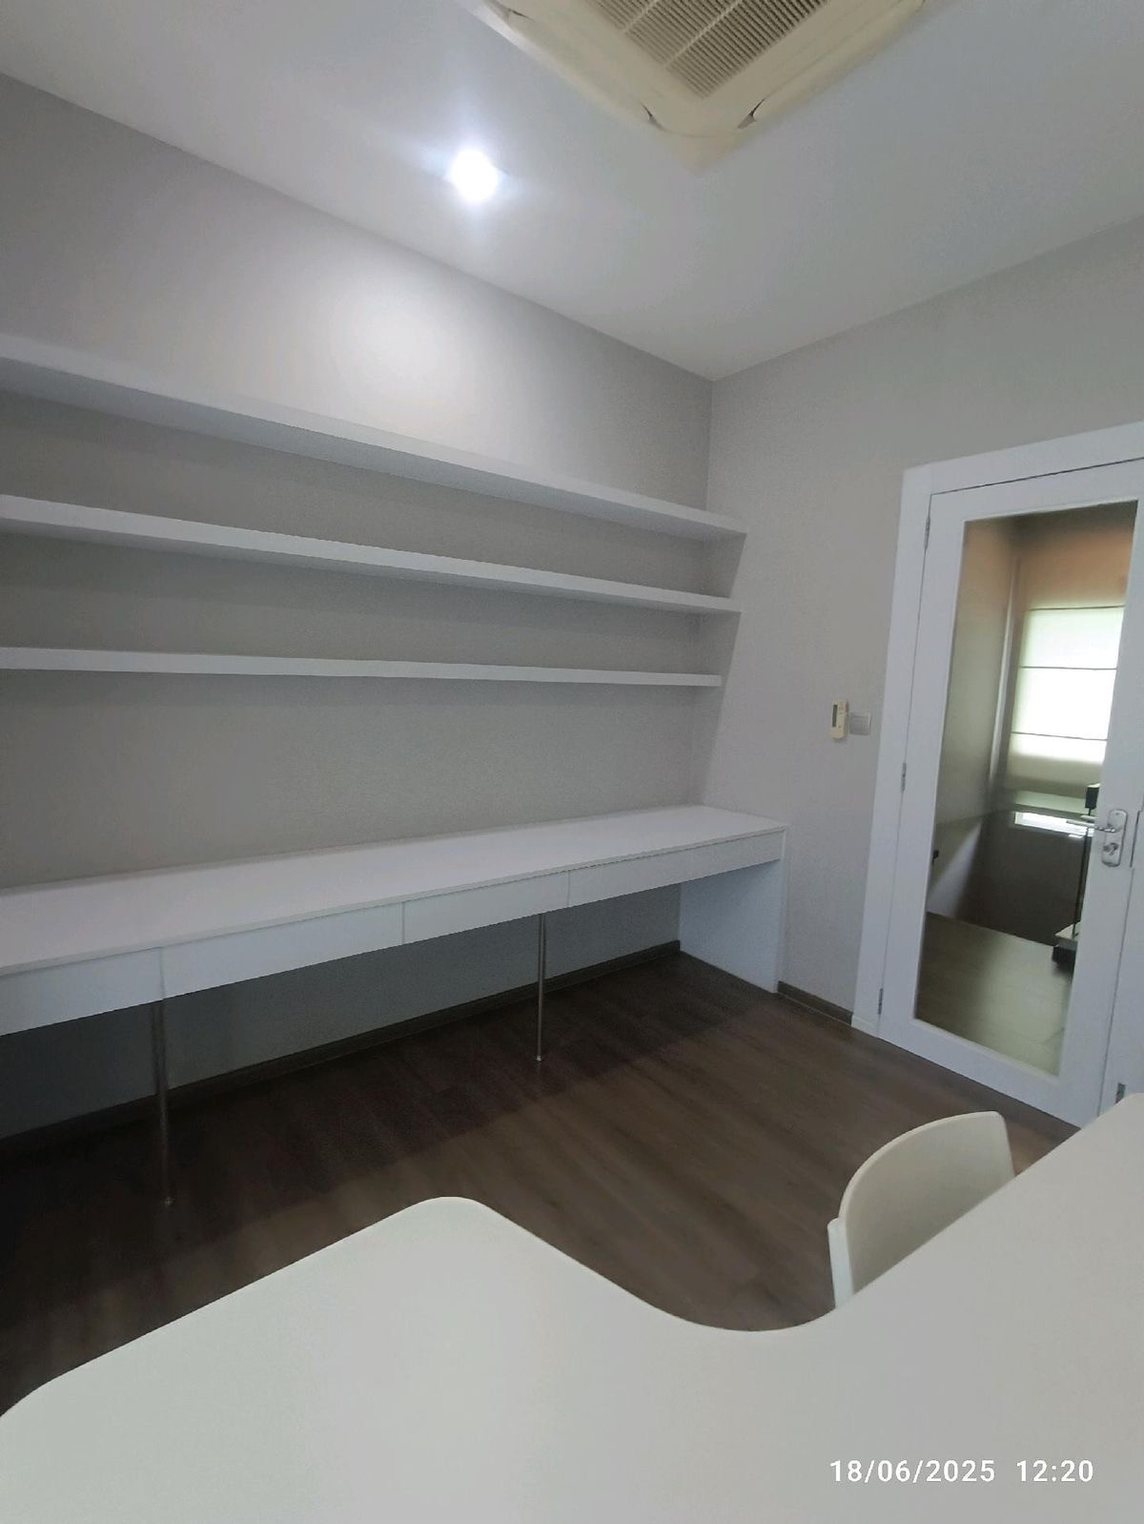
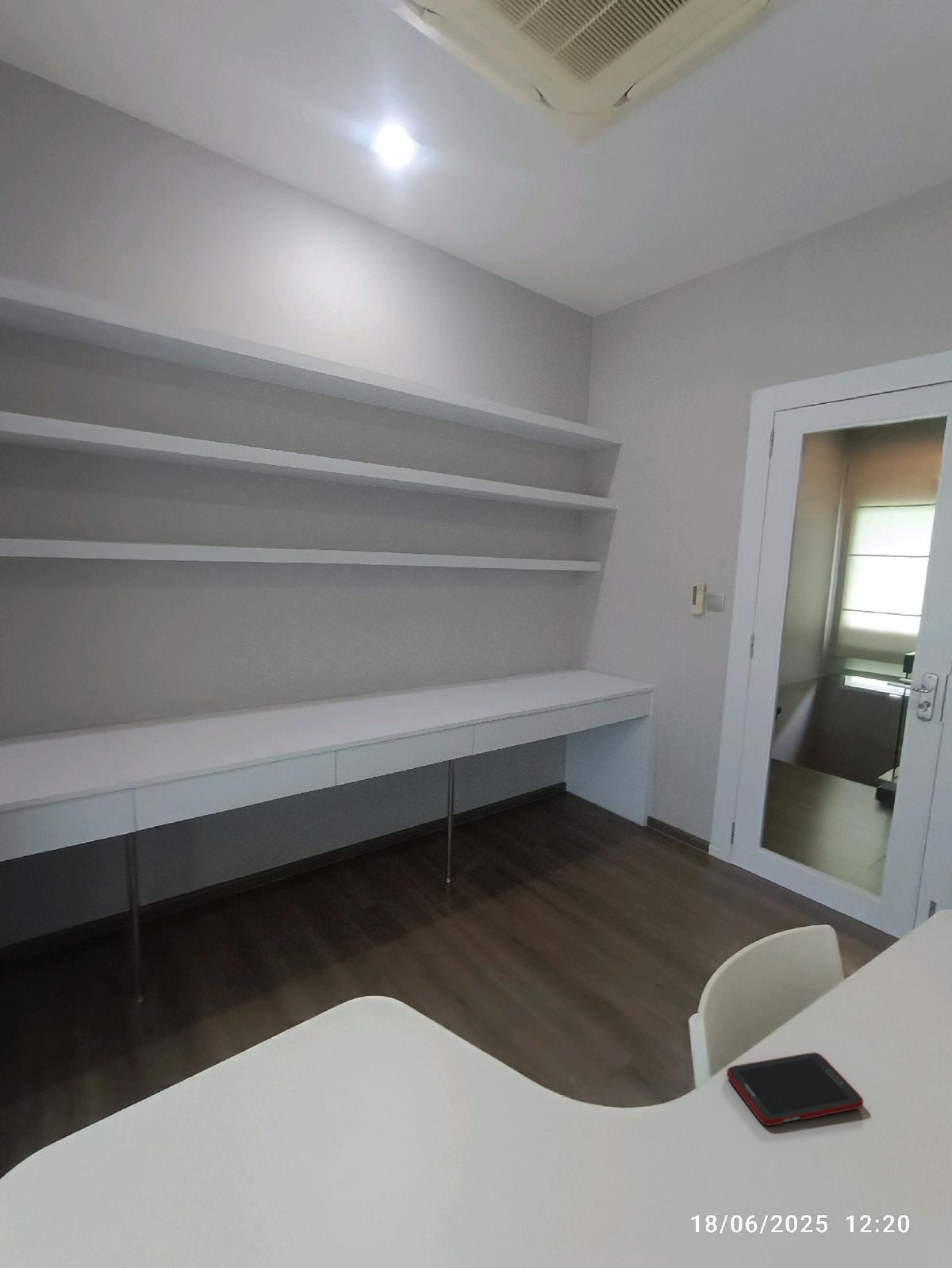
+ cell phone [726,1051,864,1127]
